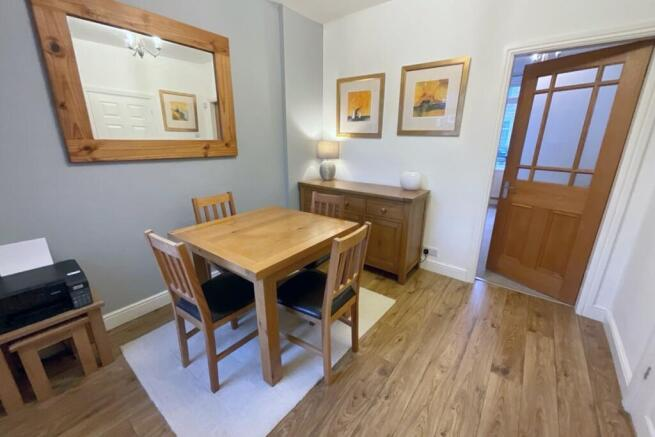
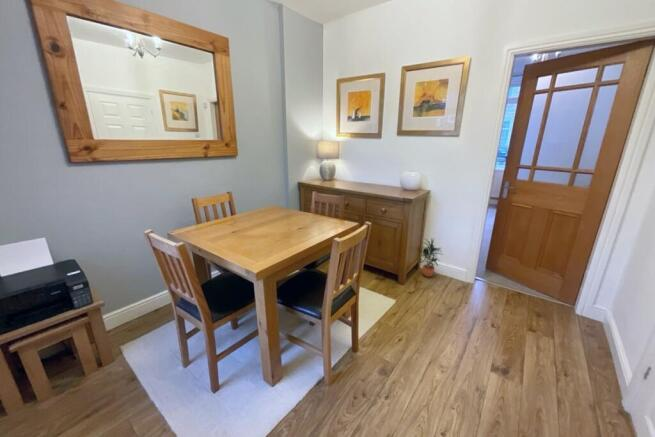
+ potted plant [420,237,444,278]
